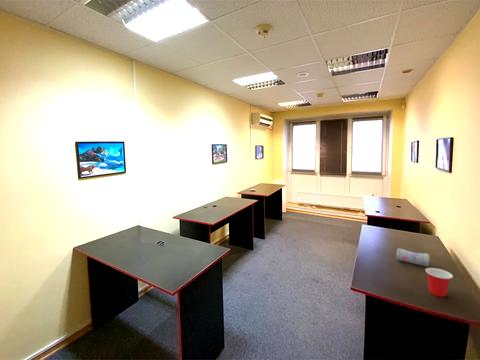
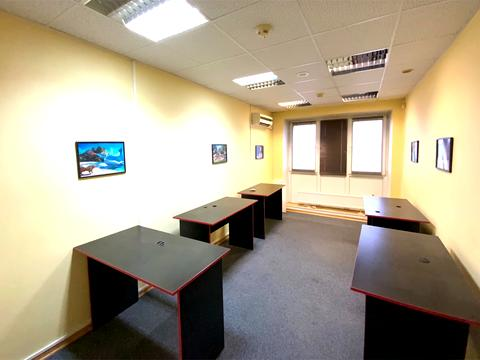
- cup [425,267,454,298]
- pencil case [396,247,431,268]
